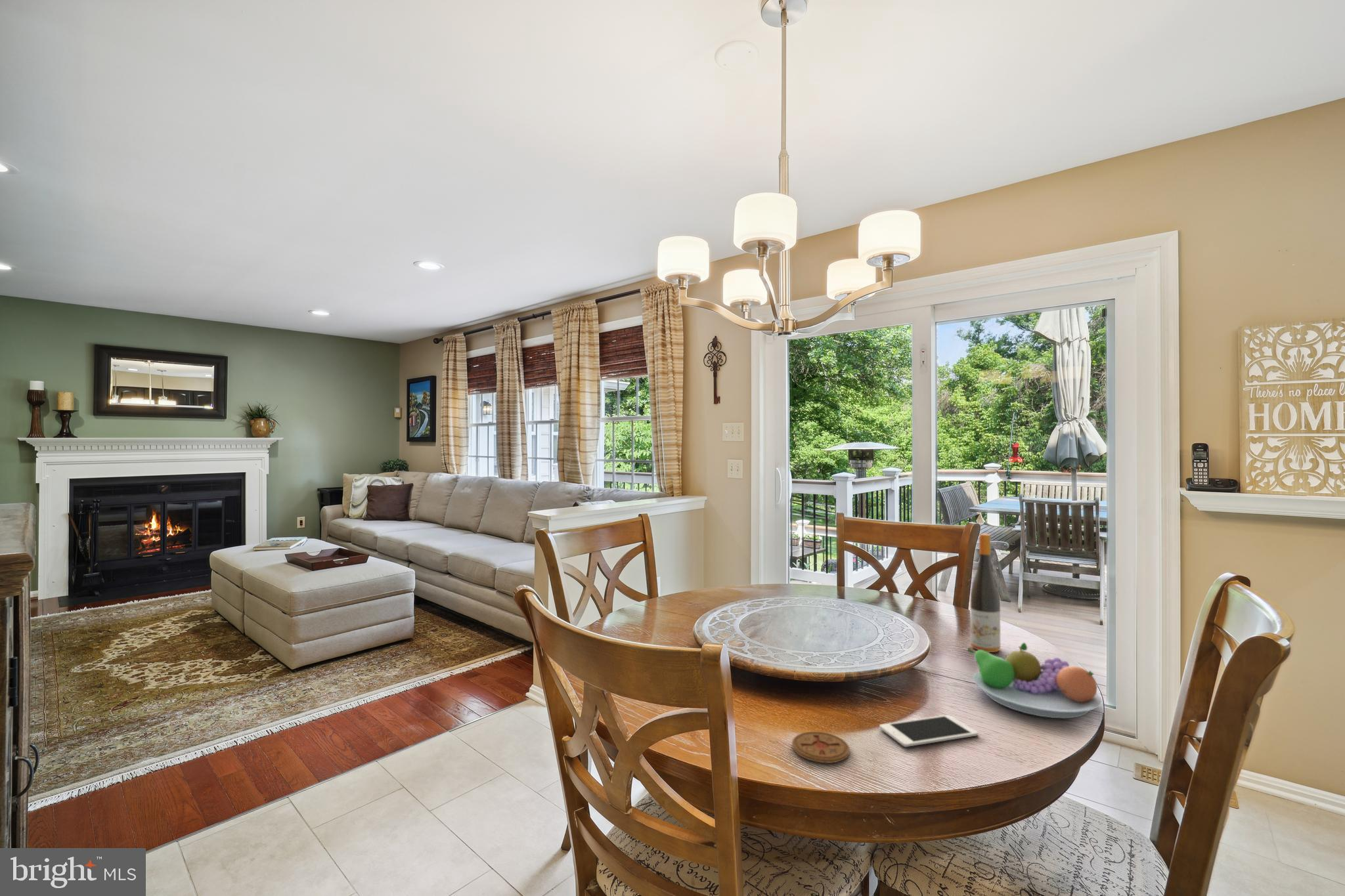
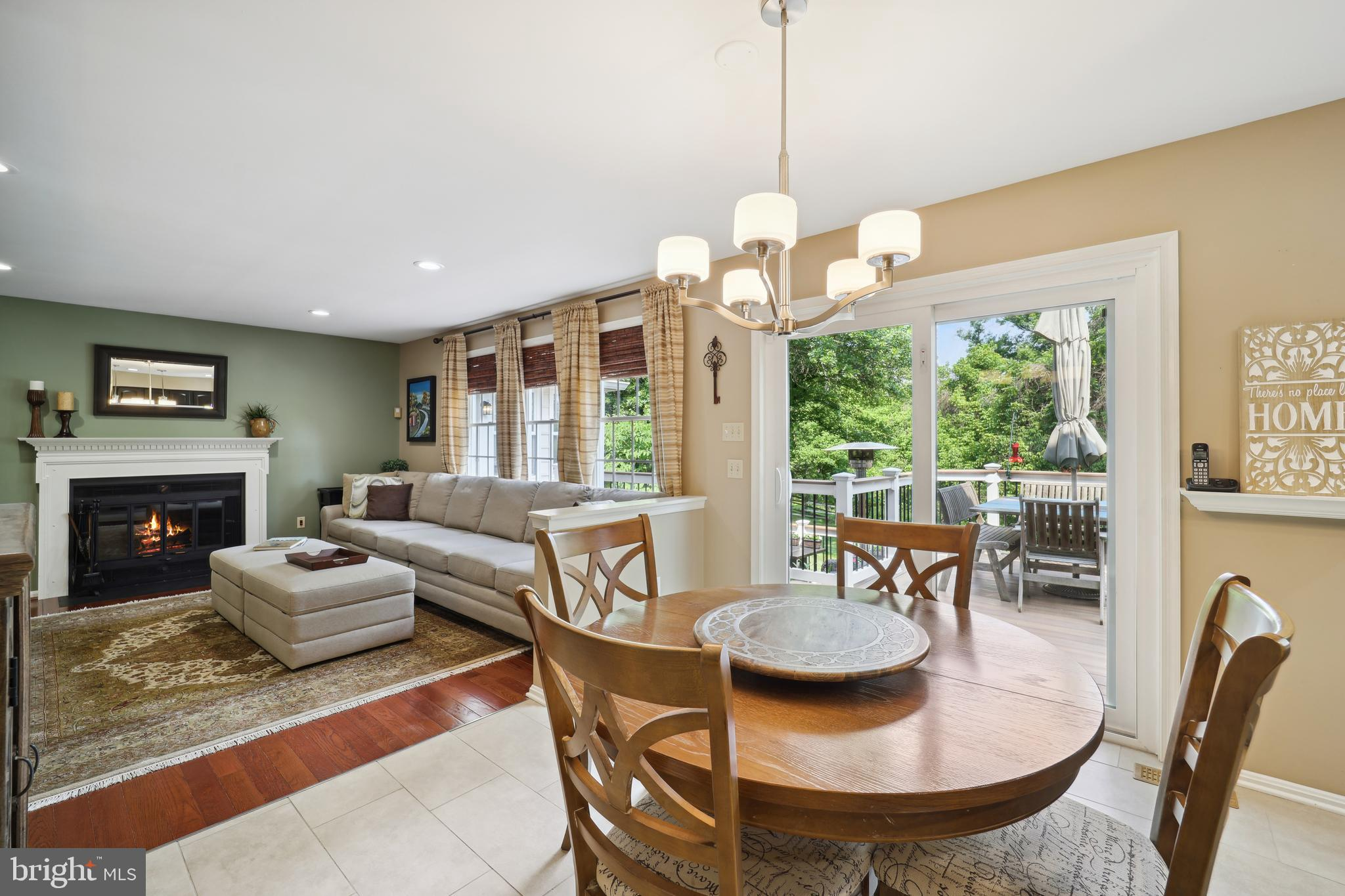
- cell phone [879,714,979,748]
- coaster [791,731,850,763]
- wine bottle [970,533,1001,653]
- fruit bowl [967,642,1103,719]
